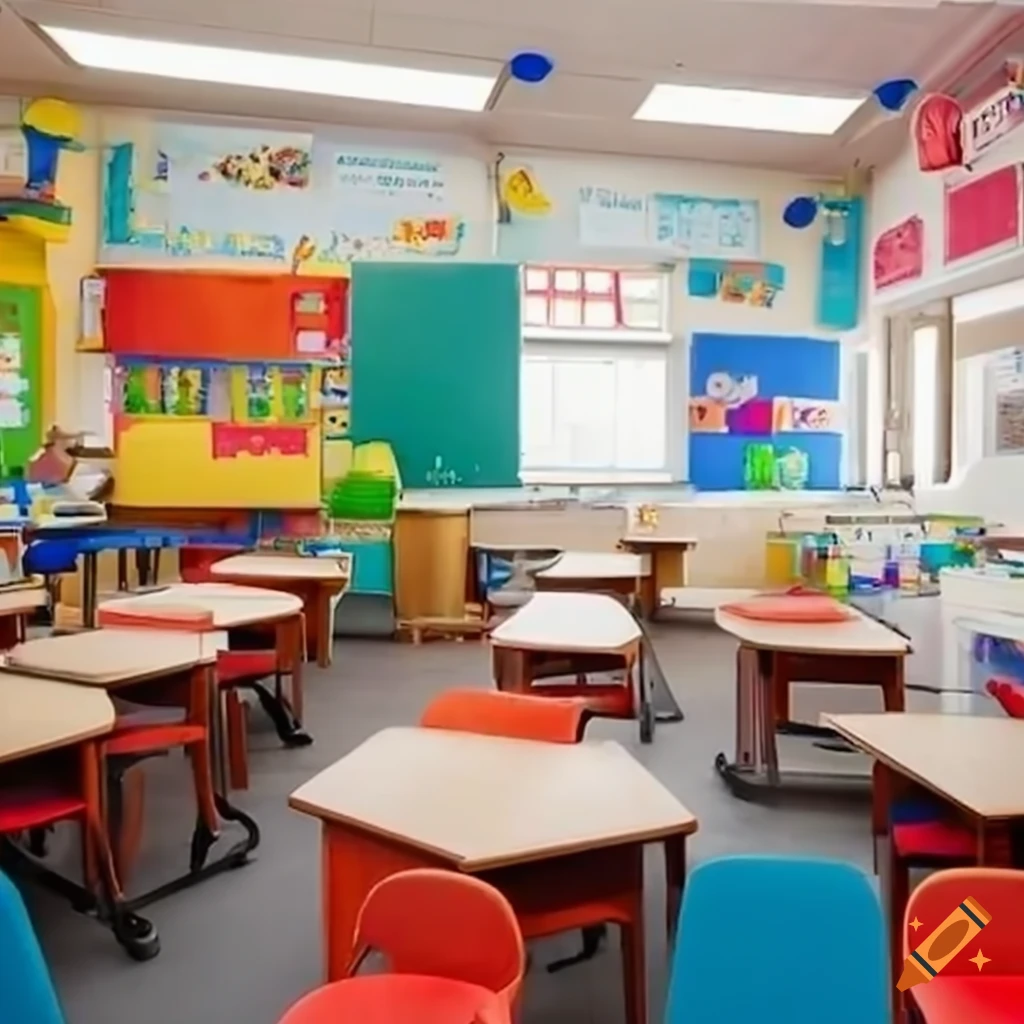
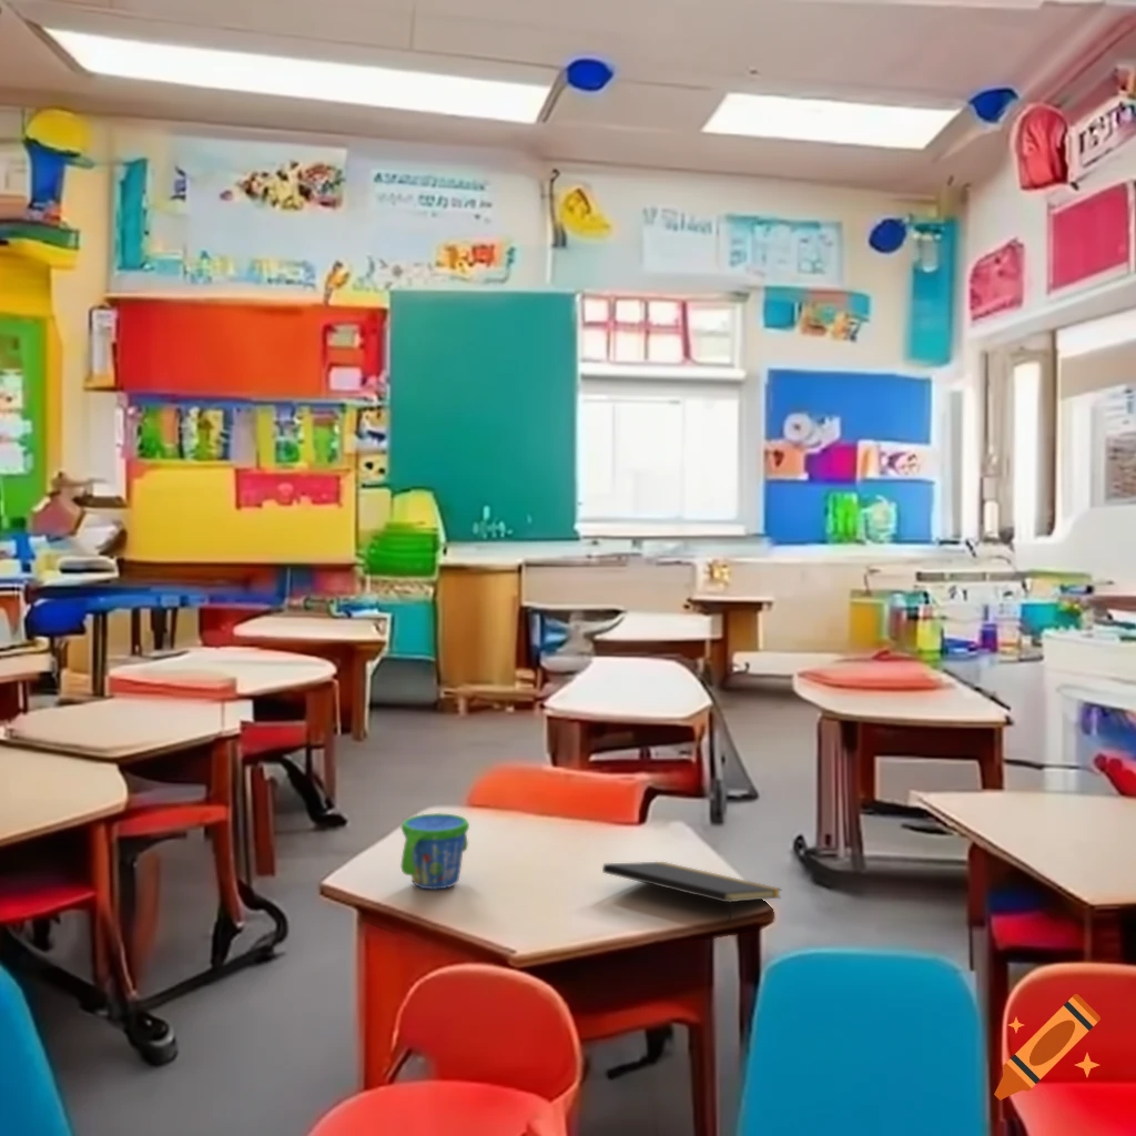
+ snack cup [399,812,470,891]
+ notepad [601,861,783,925]
